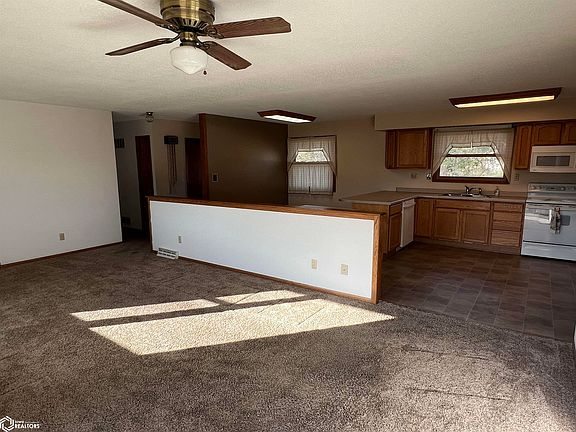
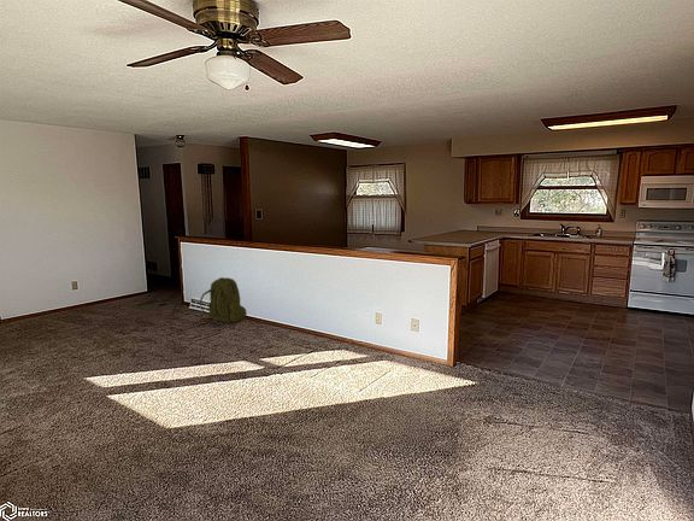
+ backpack [199,276,248,324]
